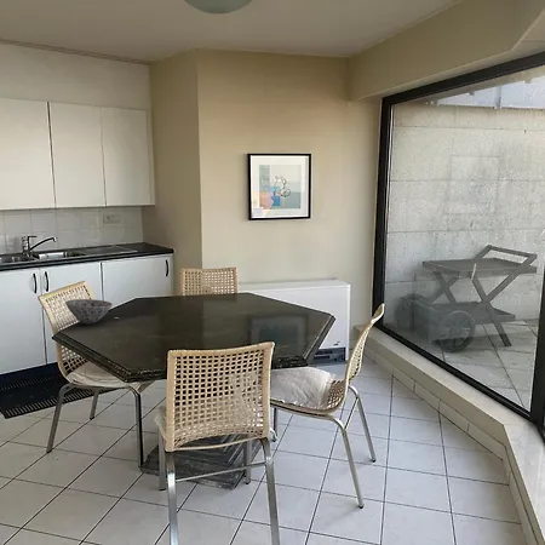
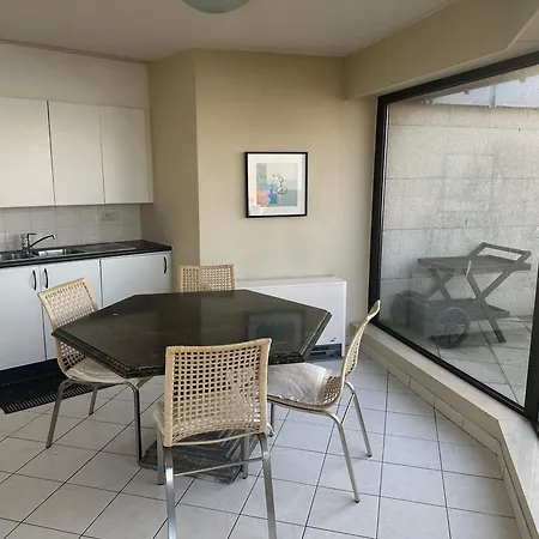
- bowl [64,298,114,325]
